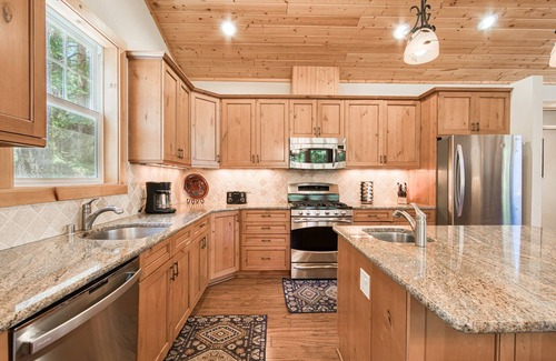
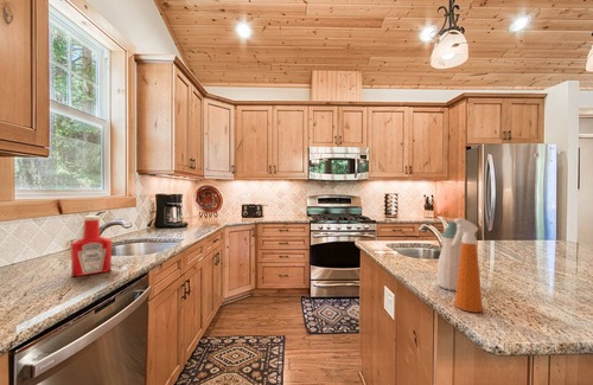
+ soap bottle [436,220,464,291]
+ soap bottle [70,214,113,277]
+ spray bottle [451,217,484,314]
